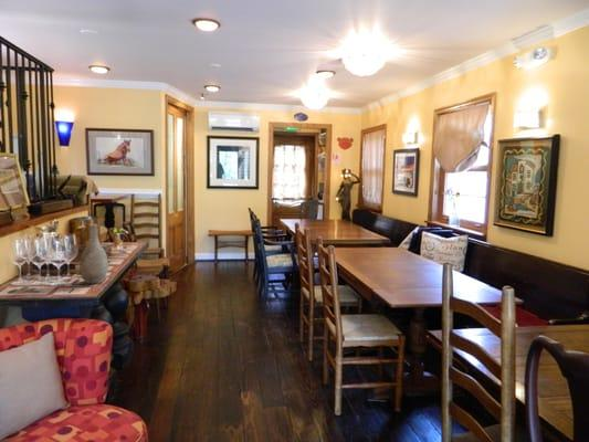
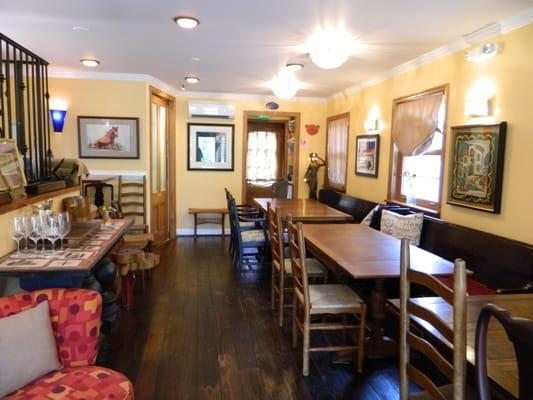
- vase [78,223,109,285]
